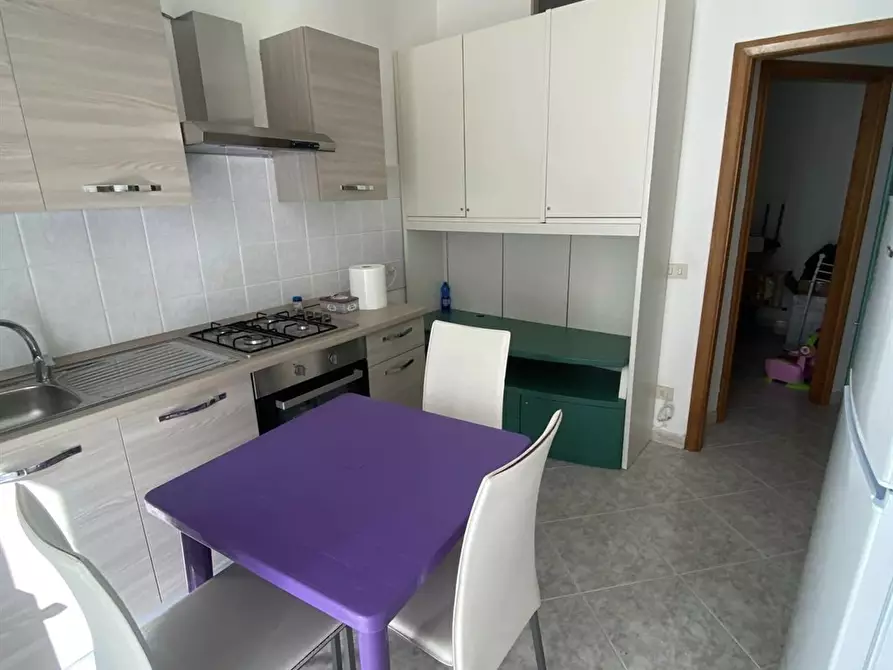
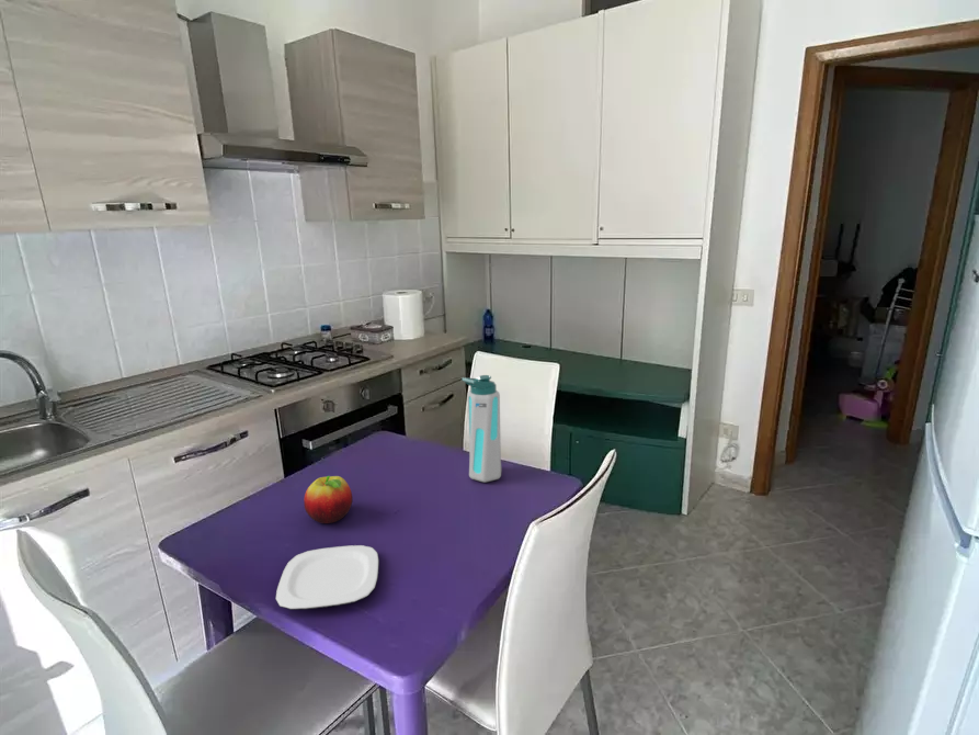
+ fruit [303,475,354,524]
+ water bottle [460,374,502,484]
+ plate [275,544,379,610]
